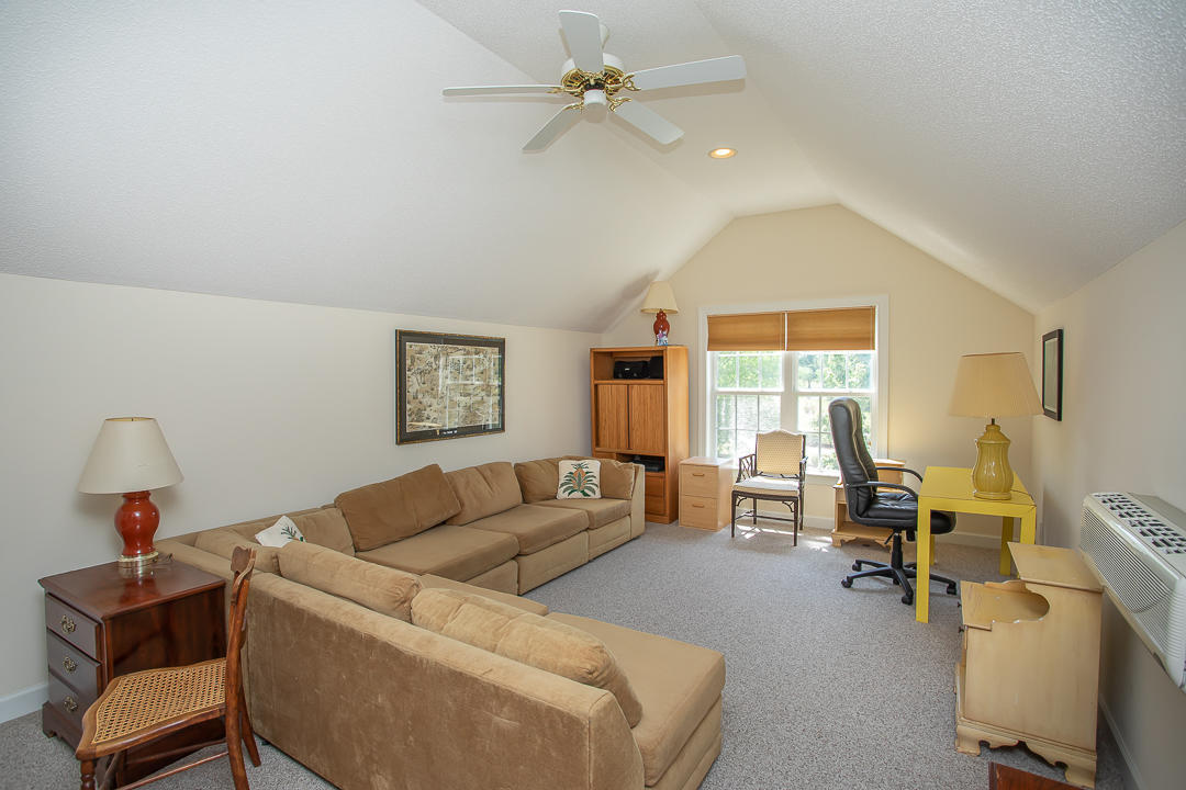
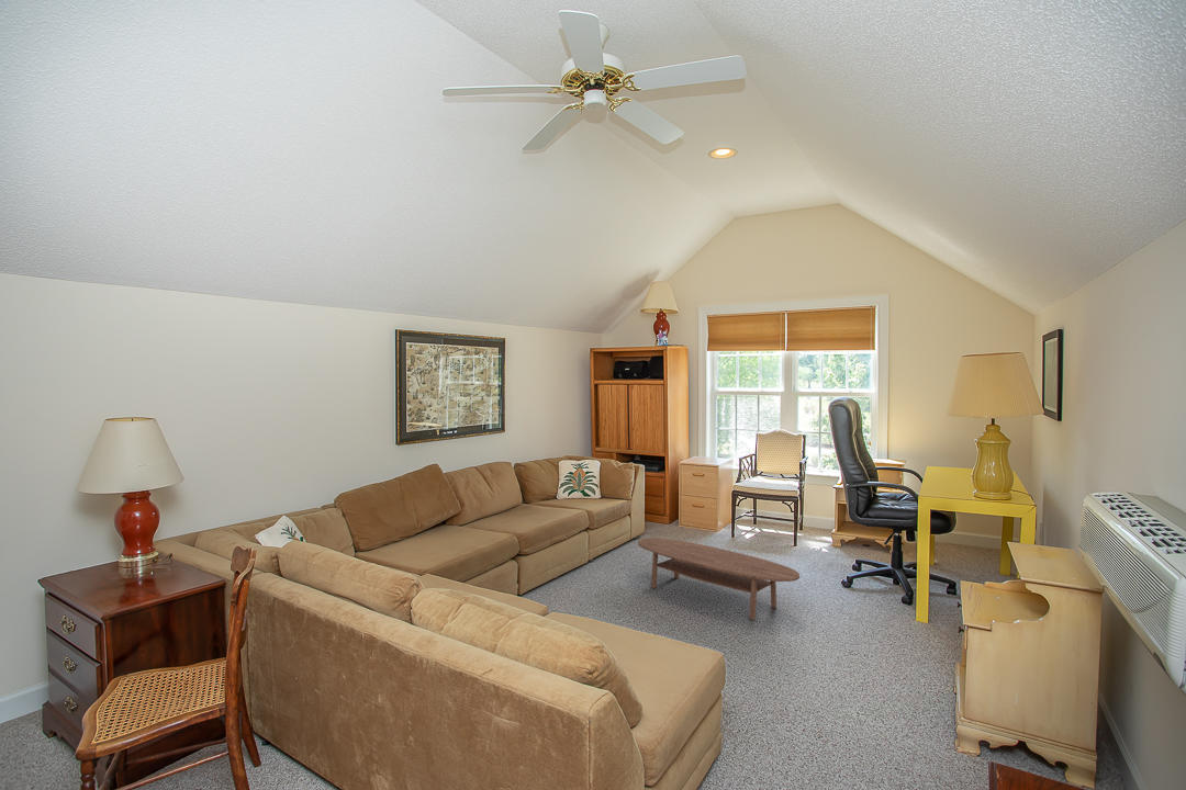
+ coffee table [637,537,801,621]
